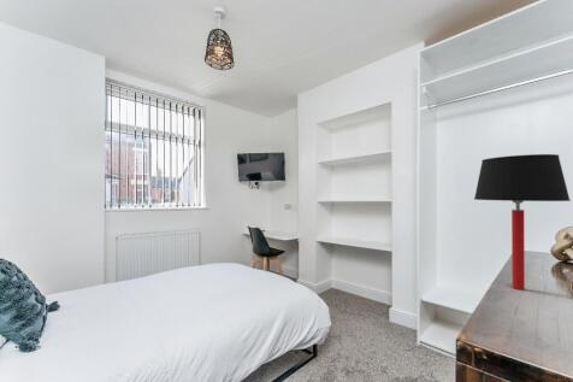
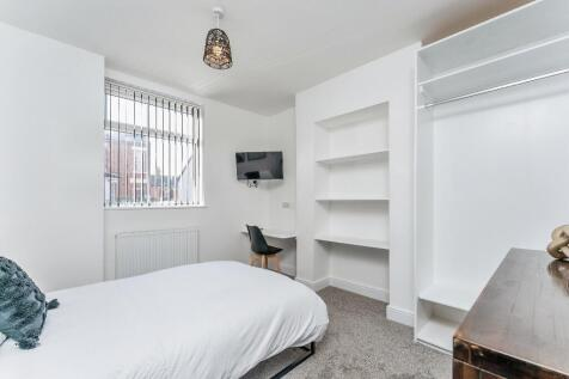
- table lamp [473,153,572,290]
